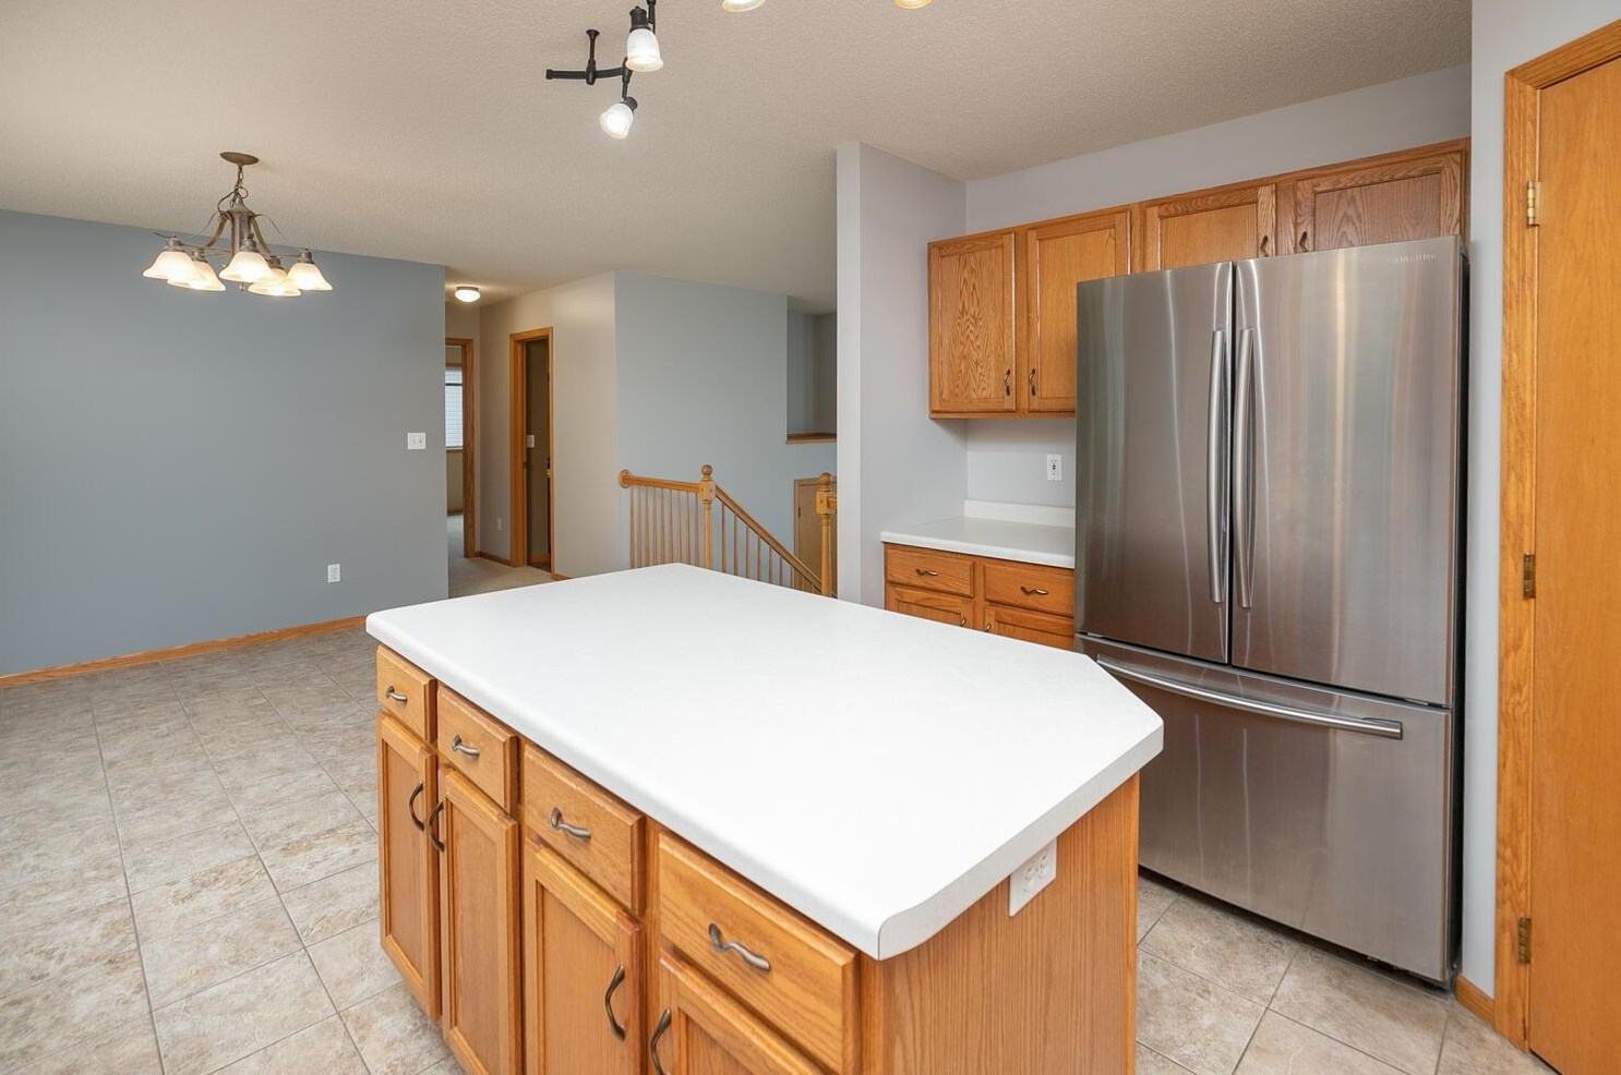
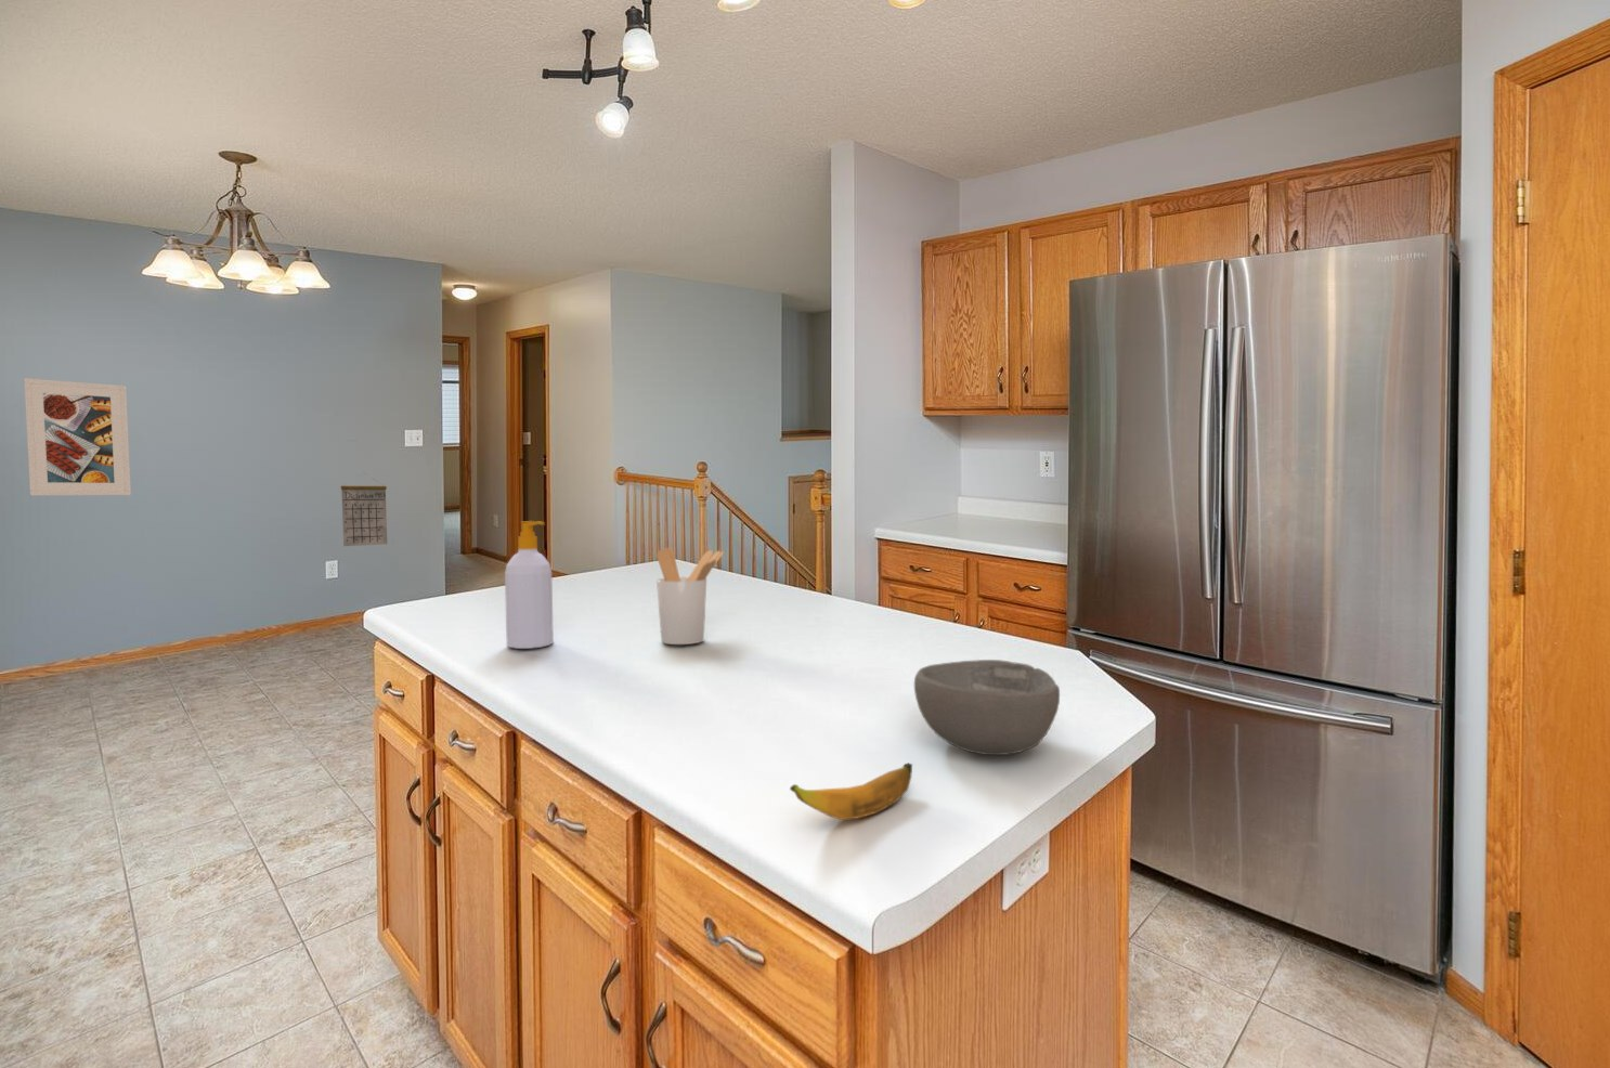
+ bowl [913,659,1061,756]
+ calendar [340,472,387,547]
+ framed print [23,377,132,496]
+ banana [789,763,913,821]
+ utensil holder [655,547,725,646]
+ soap bottle [504,520,554,650]
